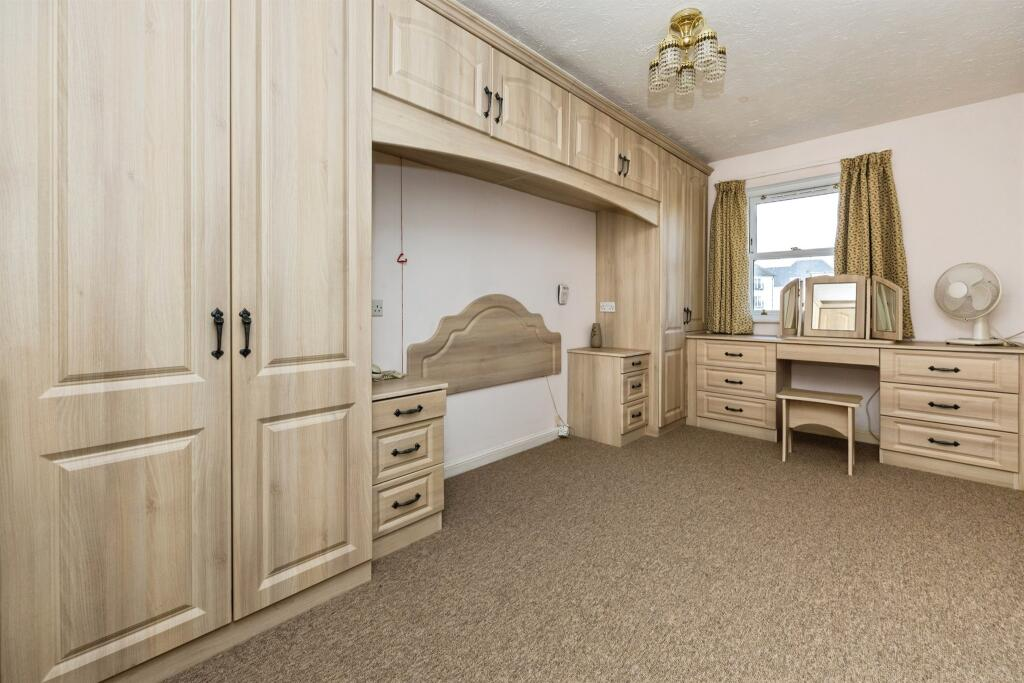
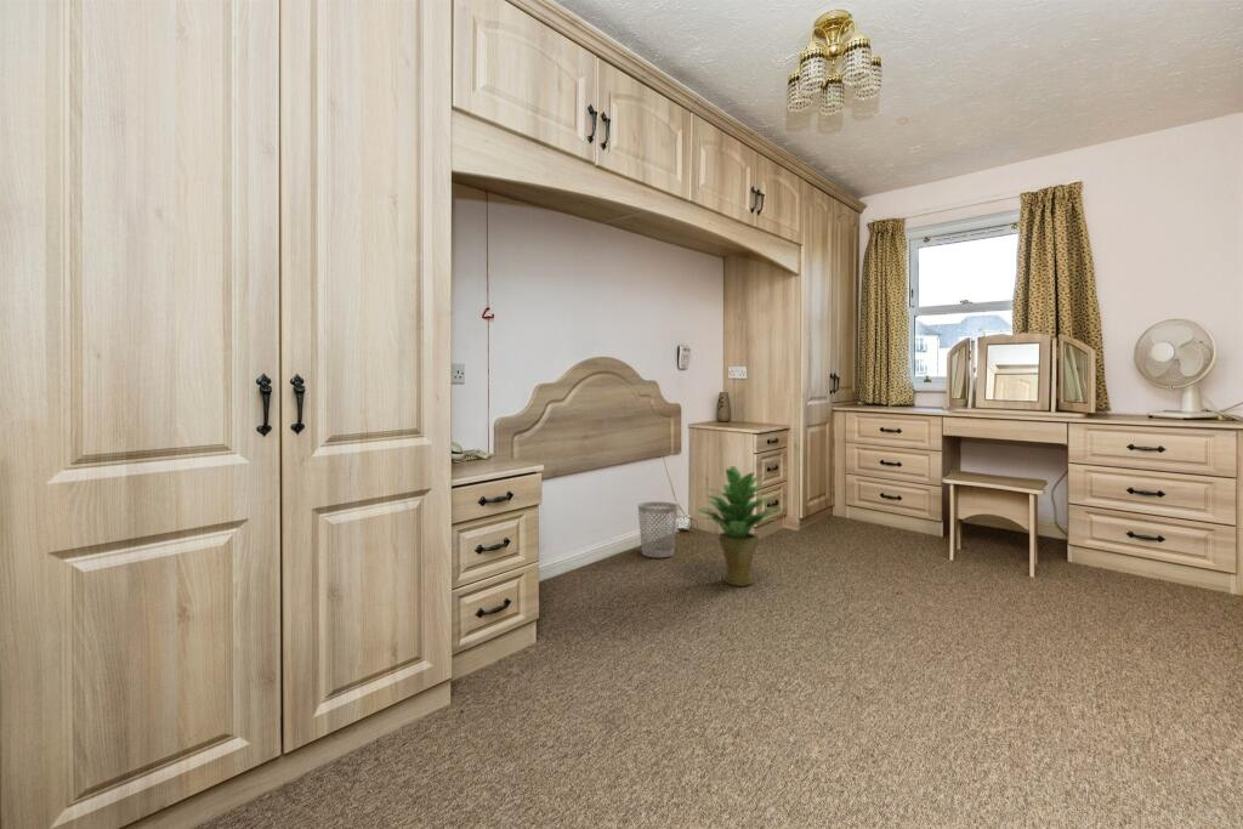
+ wastebasket [637,501,679,558]
+ potted plant [696,465,785,587]
